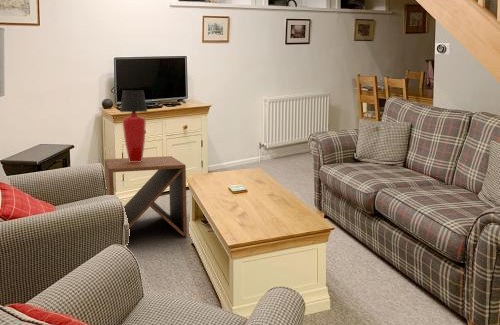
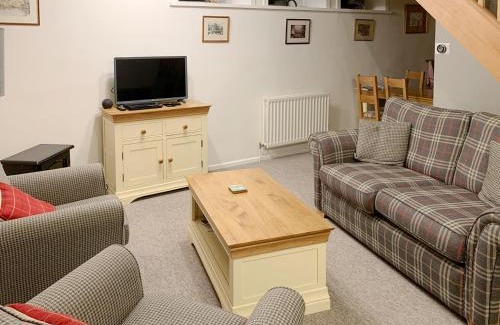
- table lamp [119,89,149,162]
- side table [103,155,188,237]
